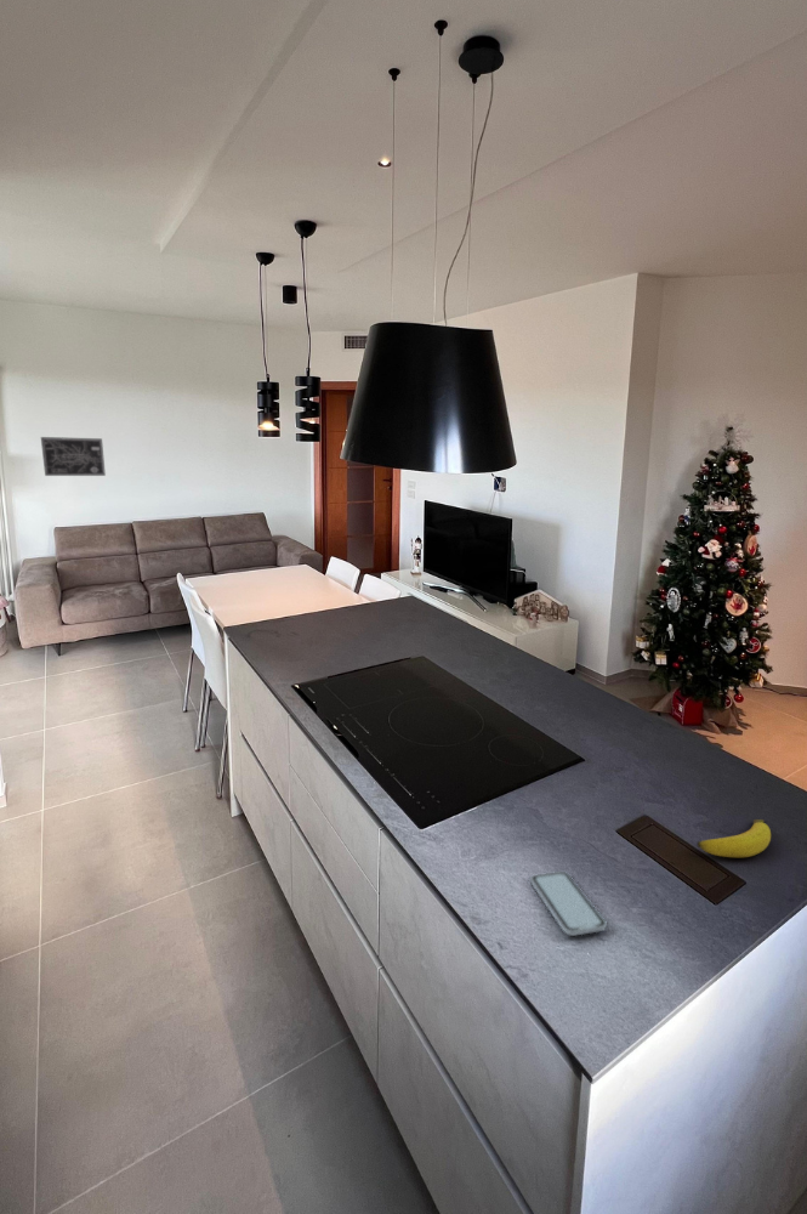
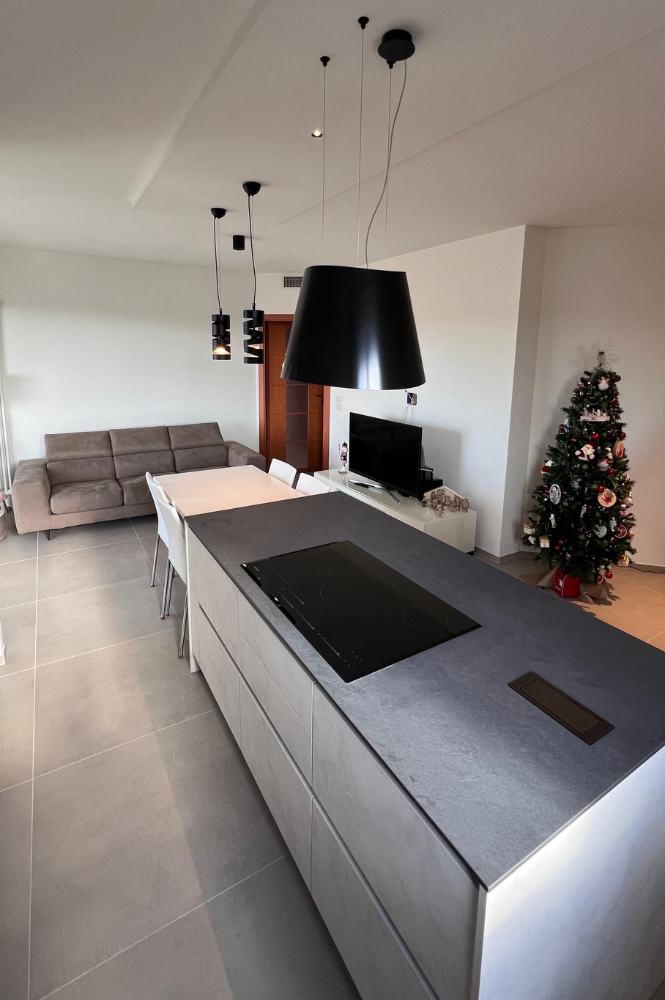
- smartphone [529,870,608,937]
- wall art [40,436,107,477]
- banana [695,818,772,858]
